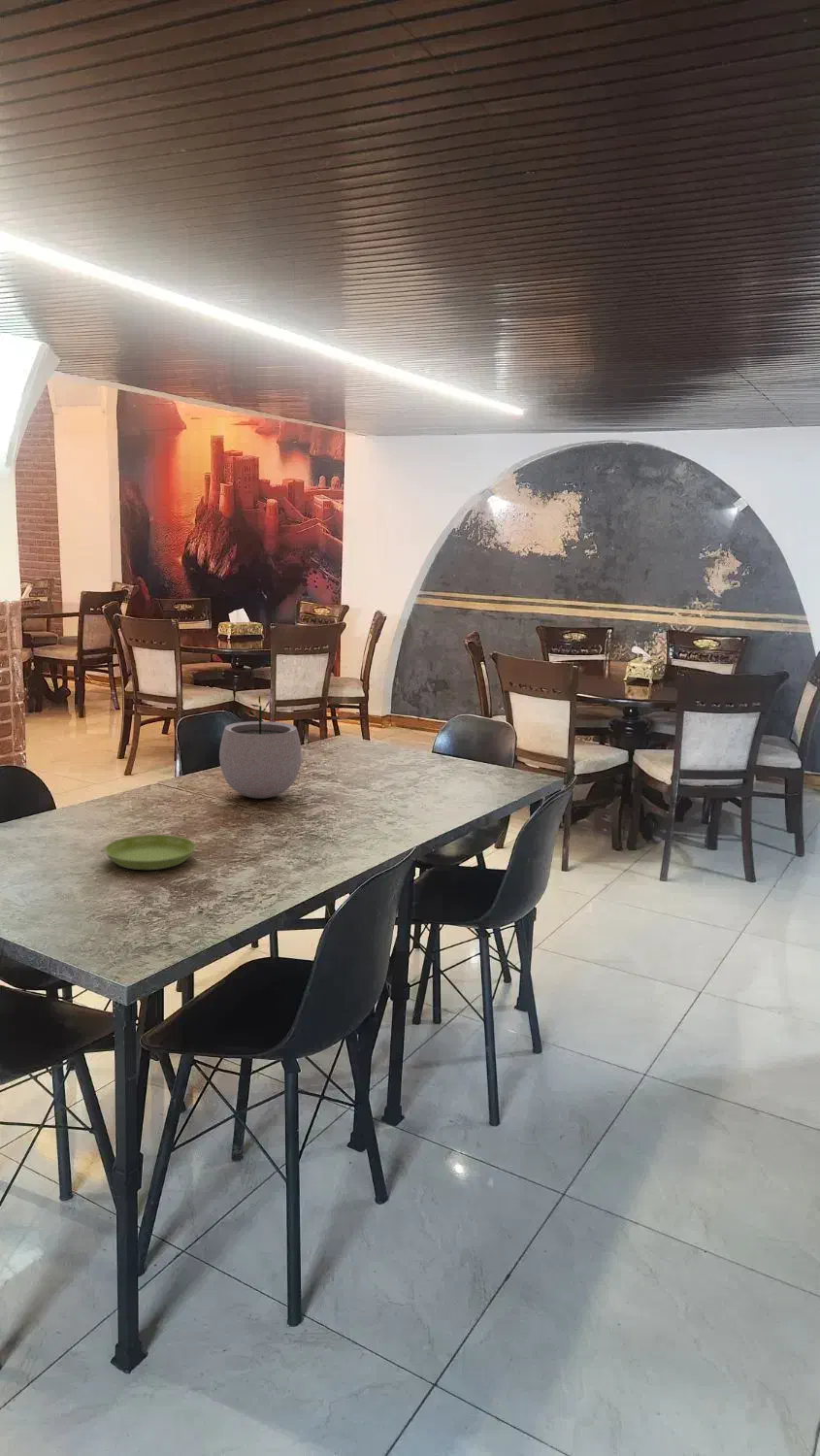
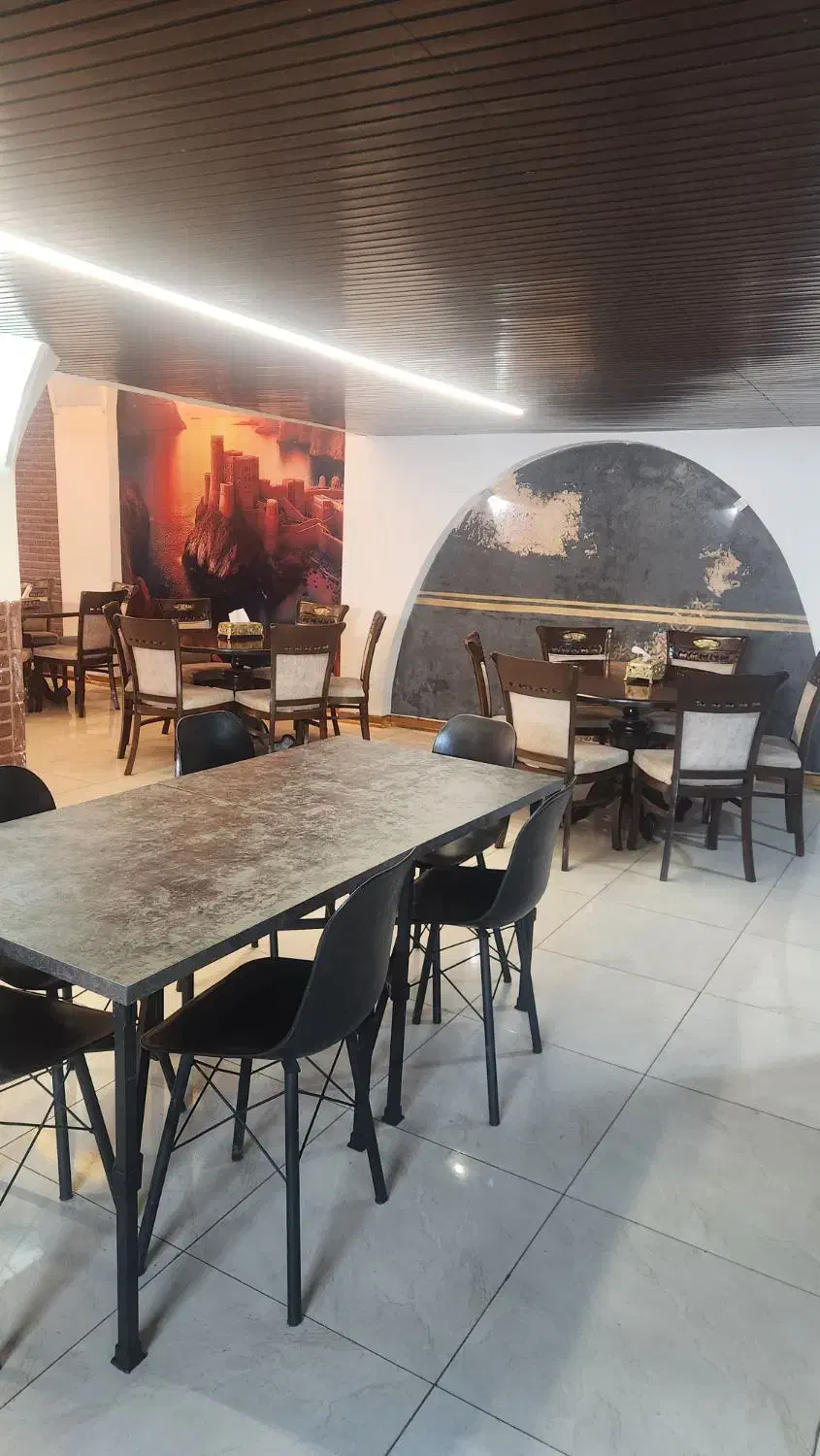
- plant pot [218,695,303,800]
- saucer [104,834,197,871]
